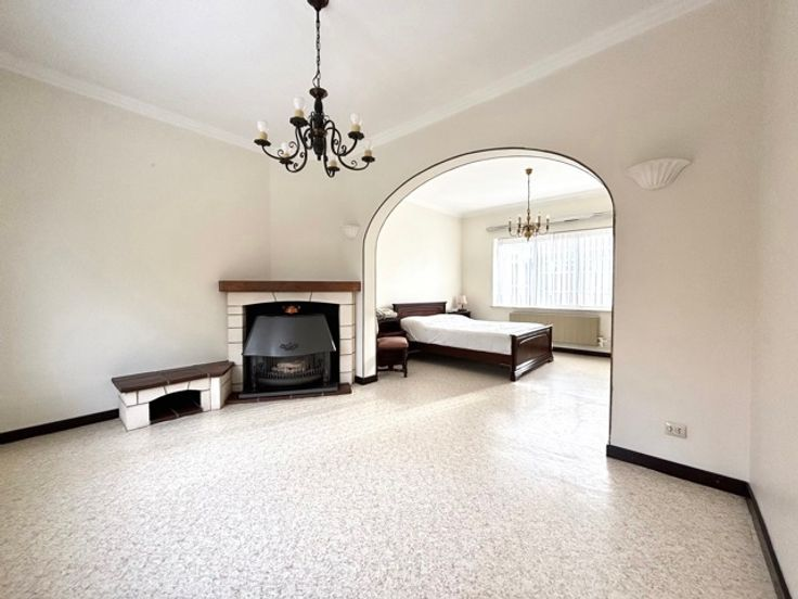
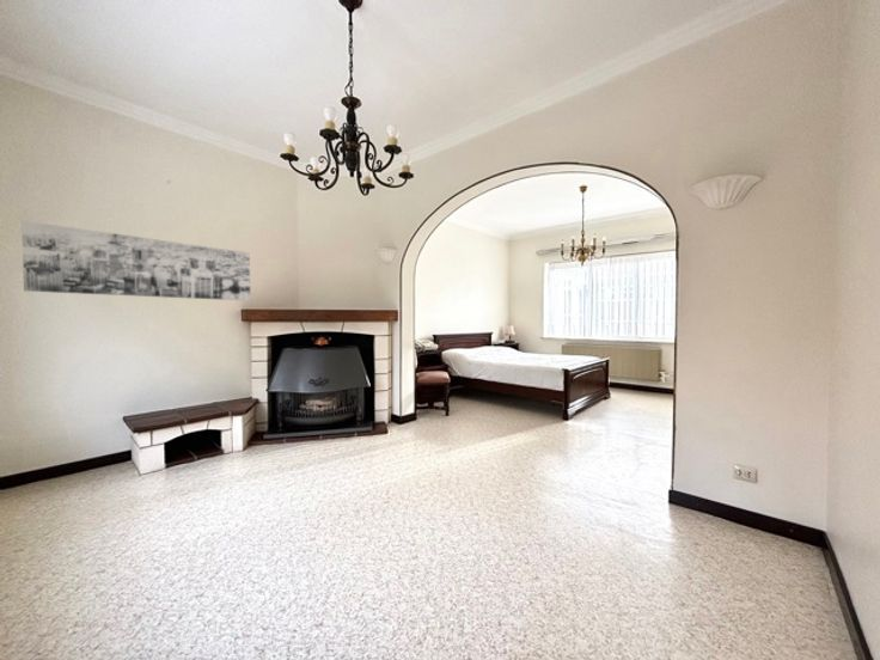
+ wall art [20,220,251,302]
